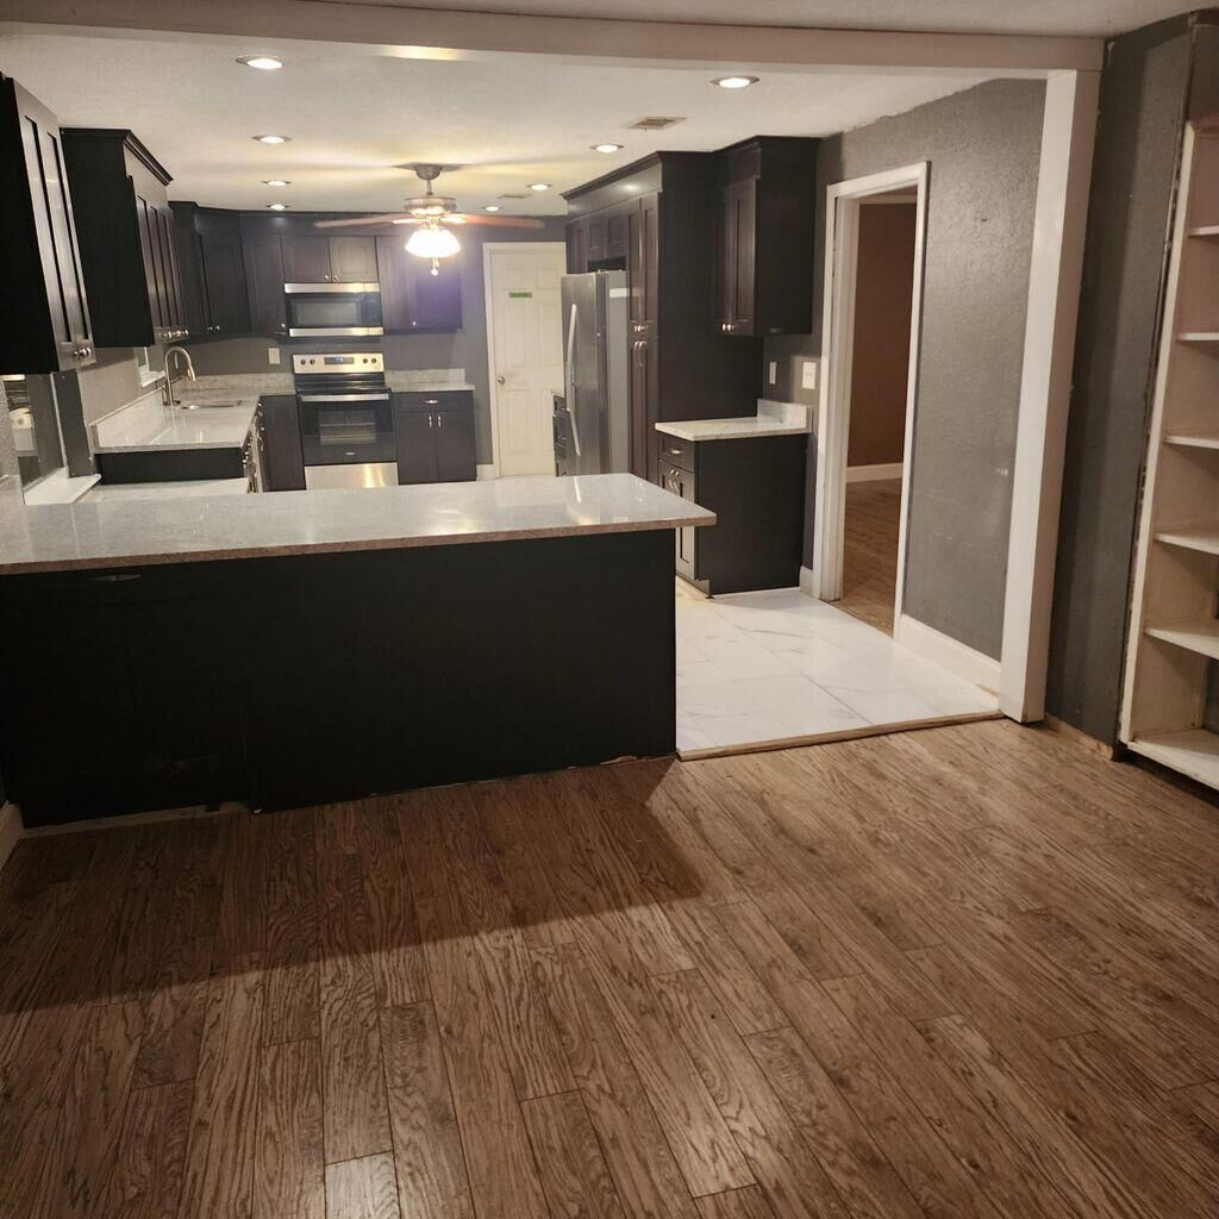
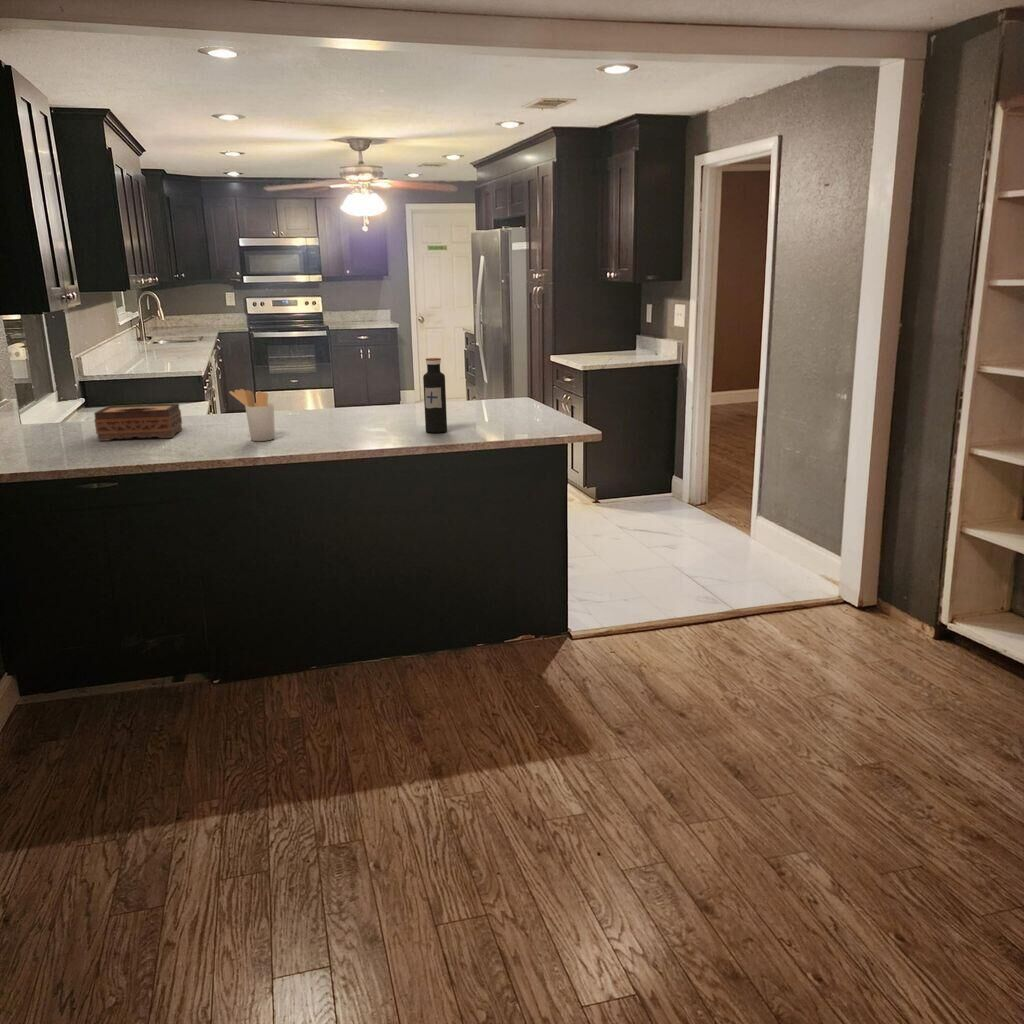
+ water bottle [422,357,448,434]
+ utensil holder [228,388,276,442]
+ tissue box [93,402,183,442]
